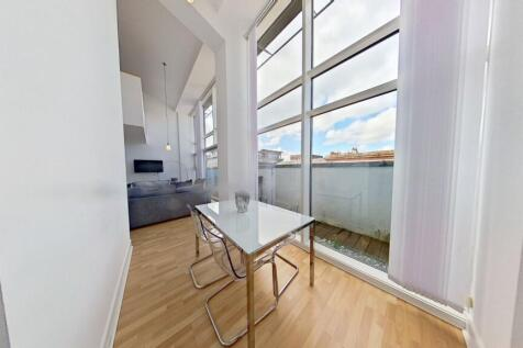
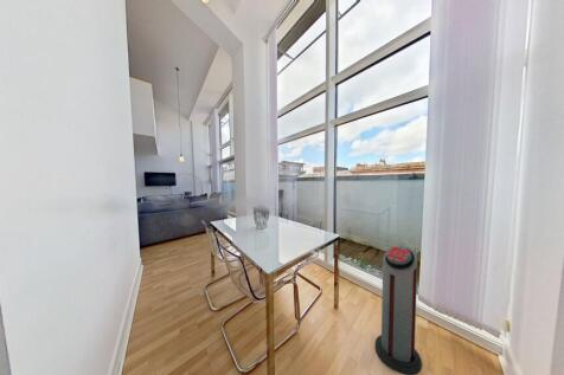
+ air purifier [374,245,423,375]
